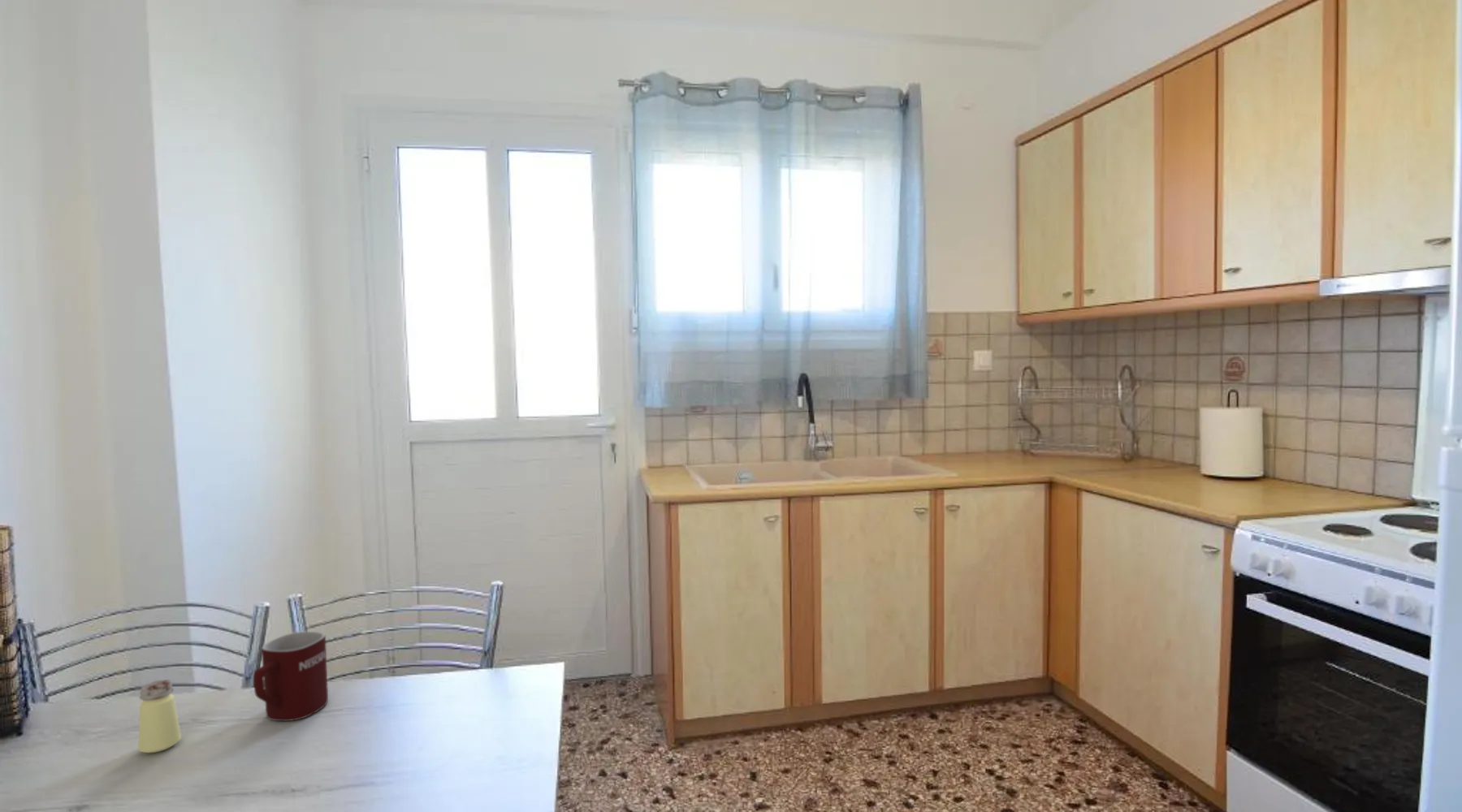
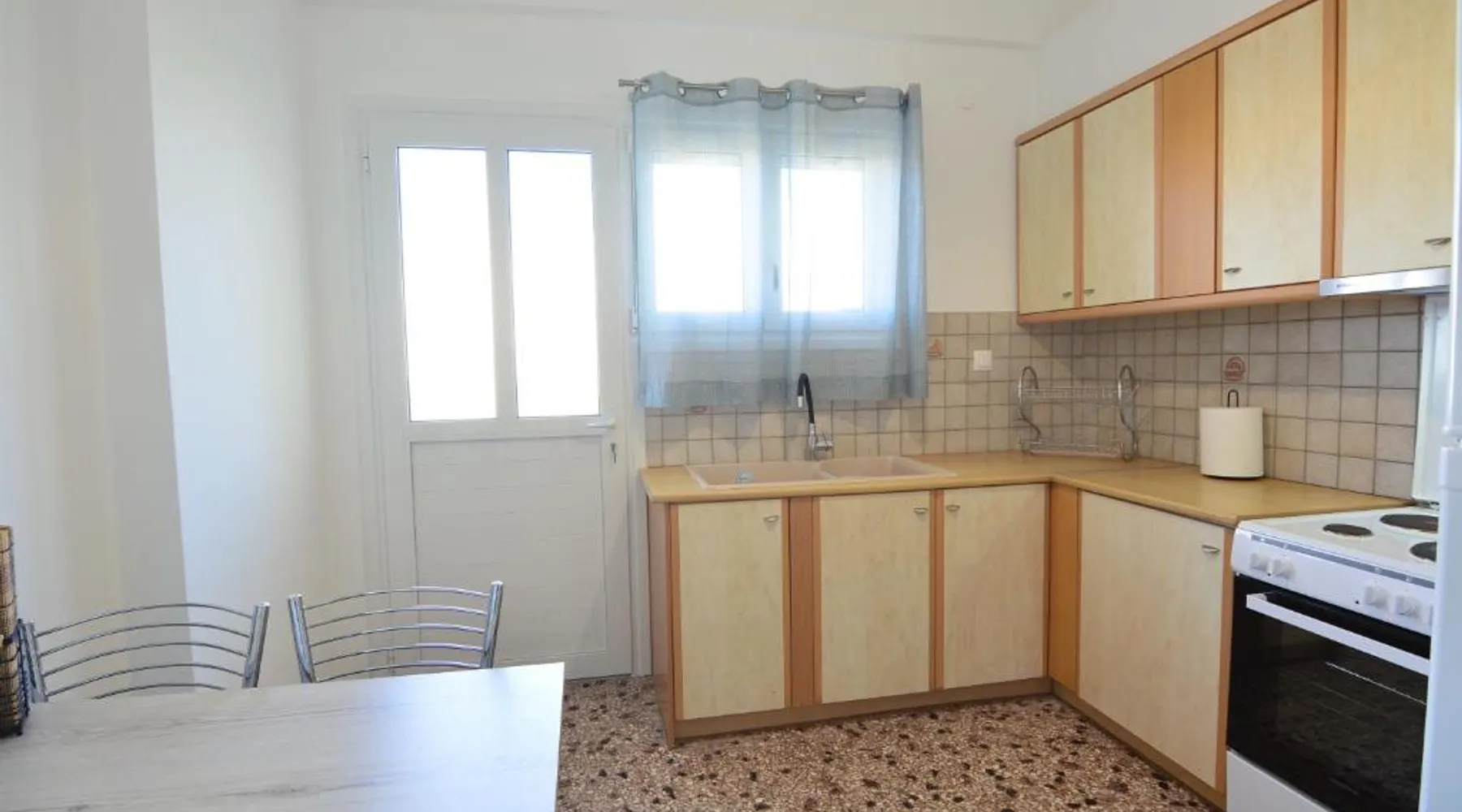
- mug [253,631,329,722]
- saltshaker [137,679,182,754]
